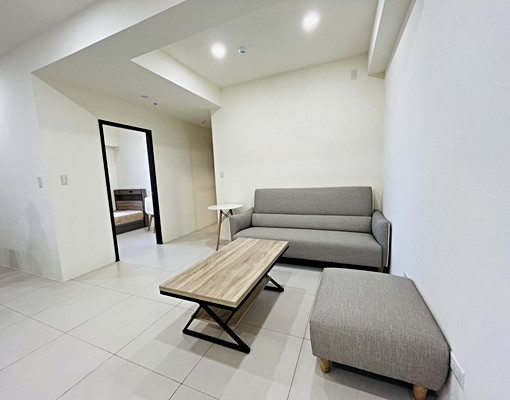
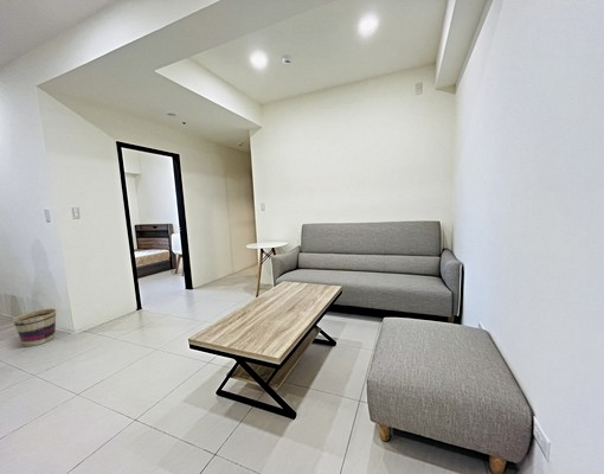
+ basket [12,307,57,347]
